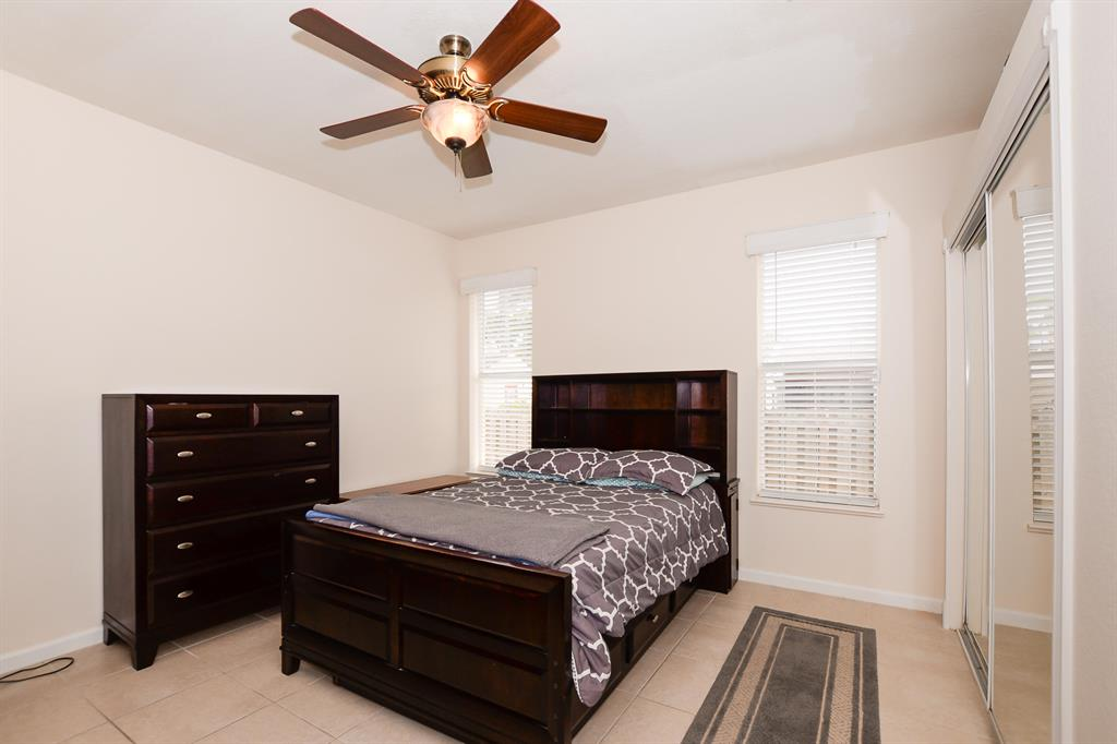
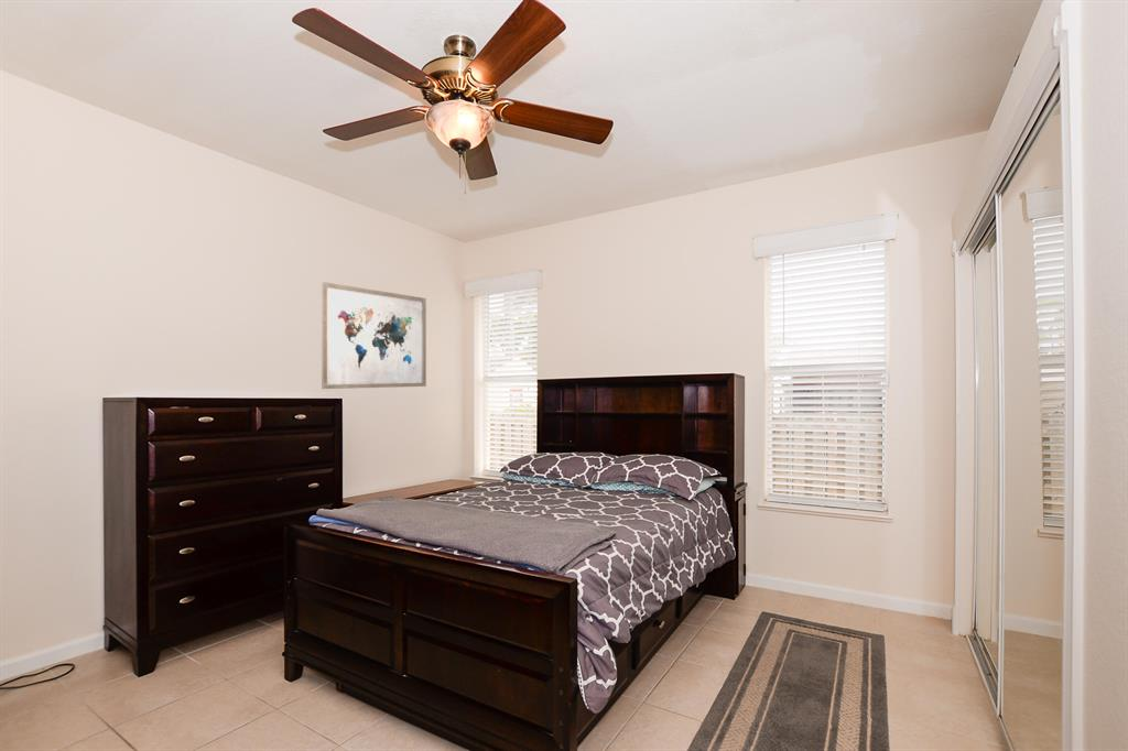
+ wall art [321,281,427,390]
